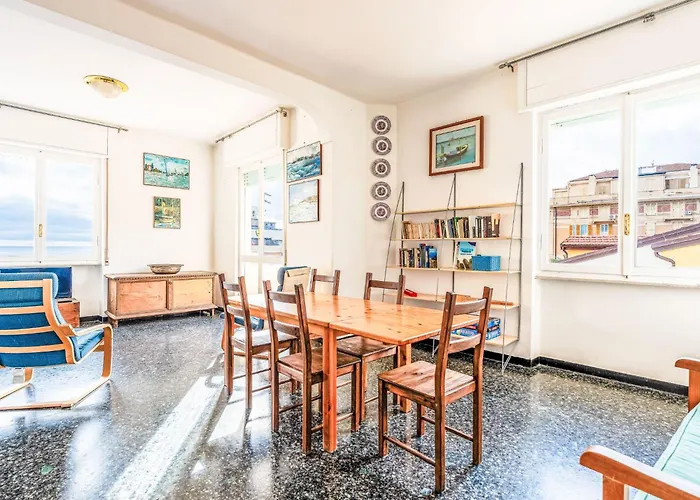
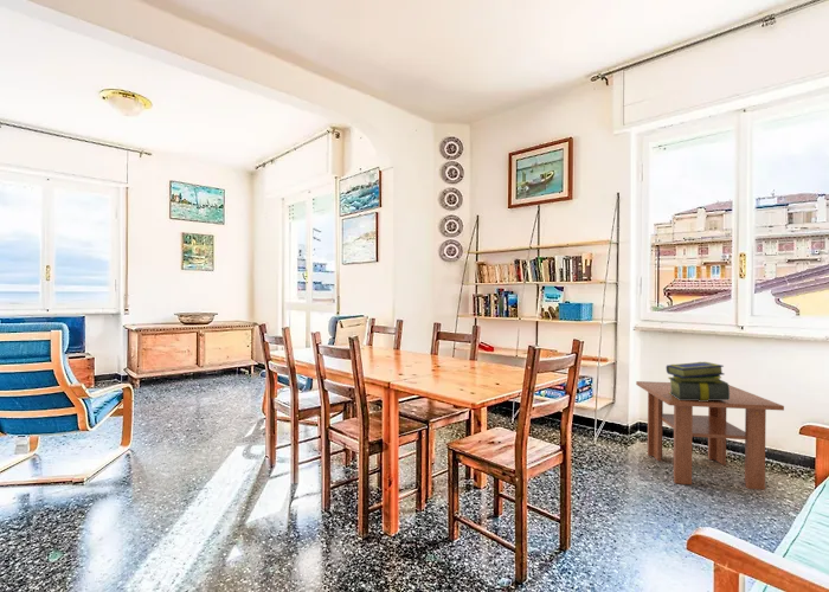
+ stack of books [666,361,730,401]
+ coffee table [635,380,785,490]
